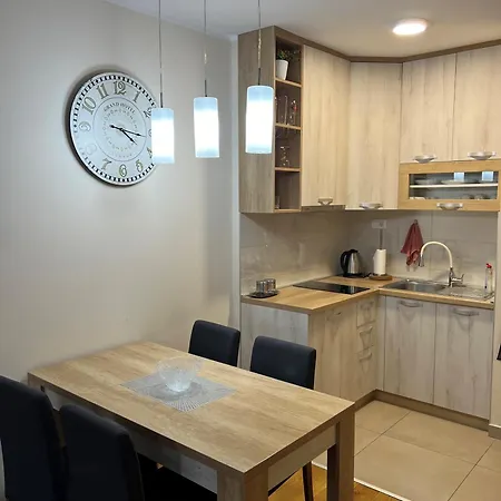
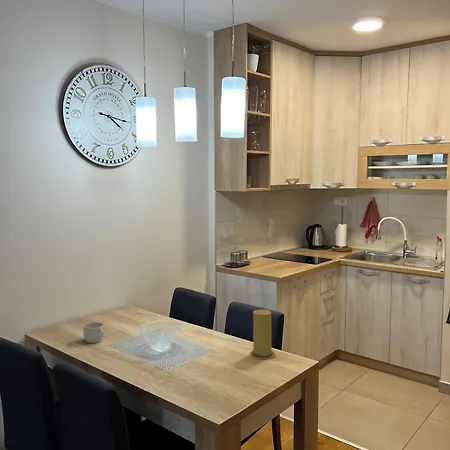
+ mug [82,321,105,344]
+ candle [249,309,276,360]
